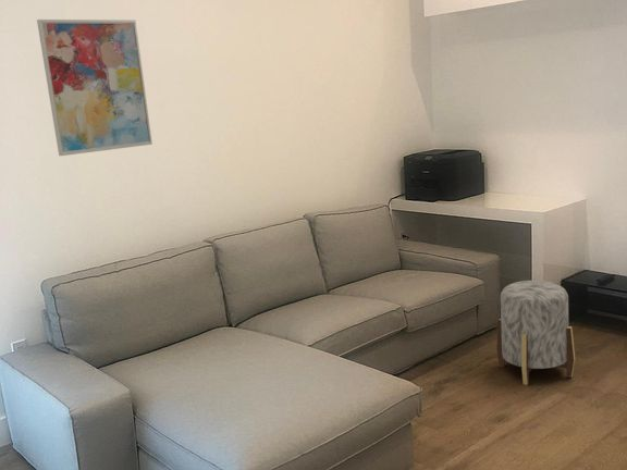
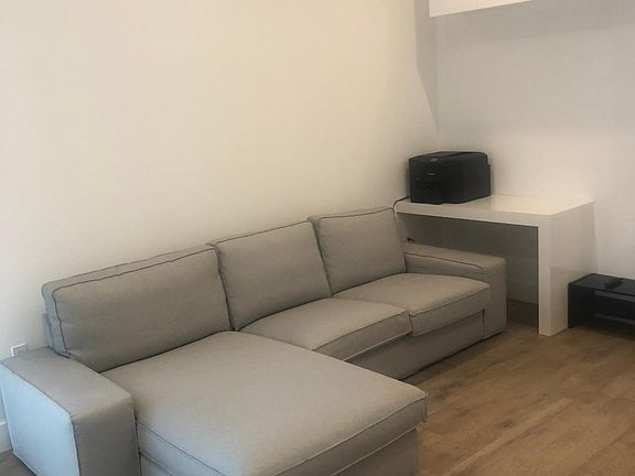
- wall art [36,18,153,157]
- stool [495,280,576,386]
